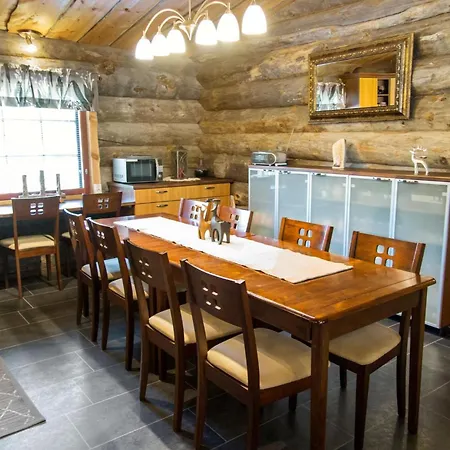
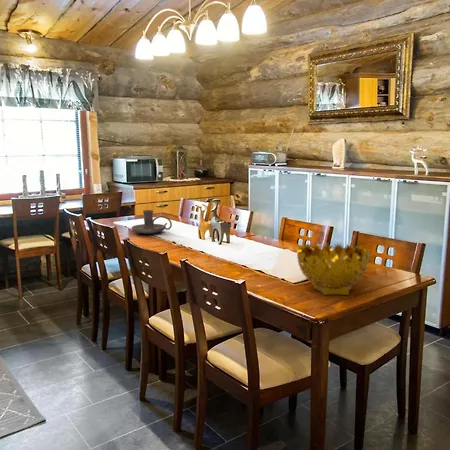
+ decorative bowl [296,242,370,296]
+ candle holder [131,209,173,235]
